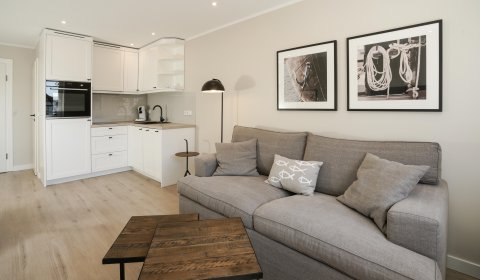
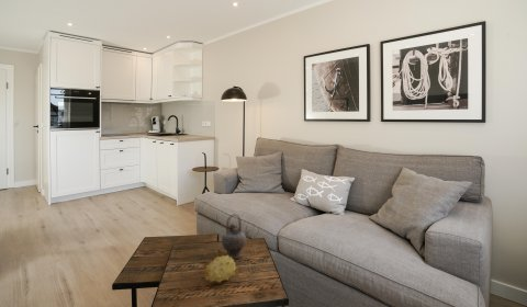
+ teapot [221,213,250,260]
+ fruit [202,253,238,285]
